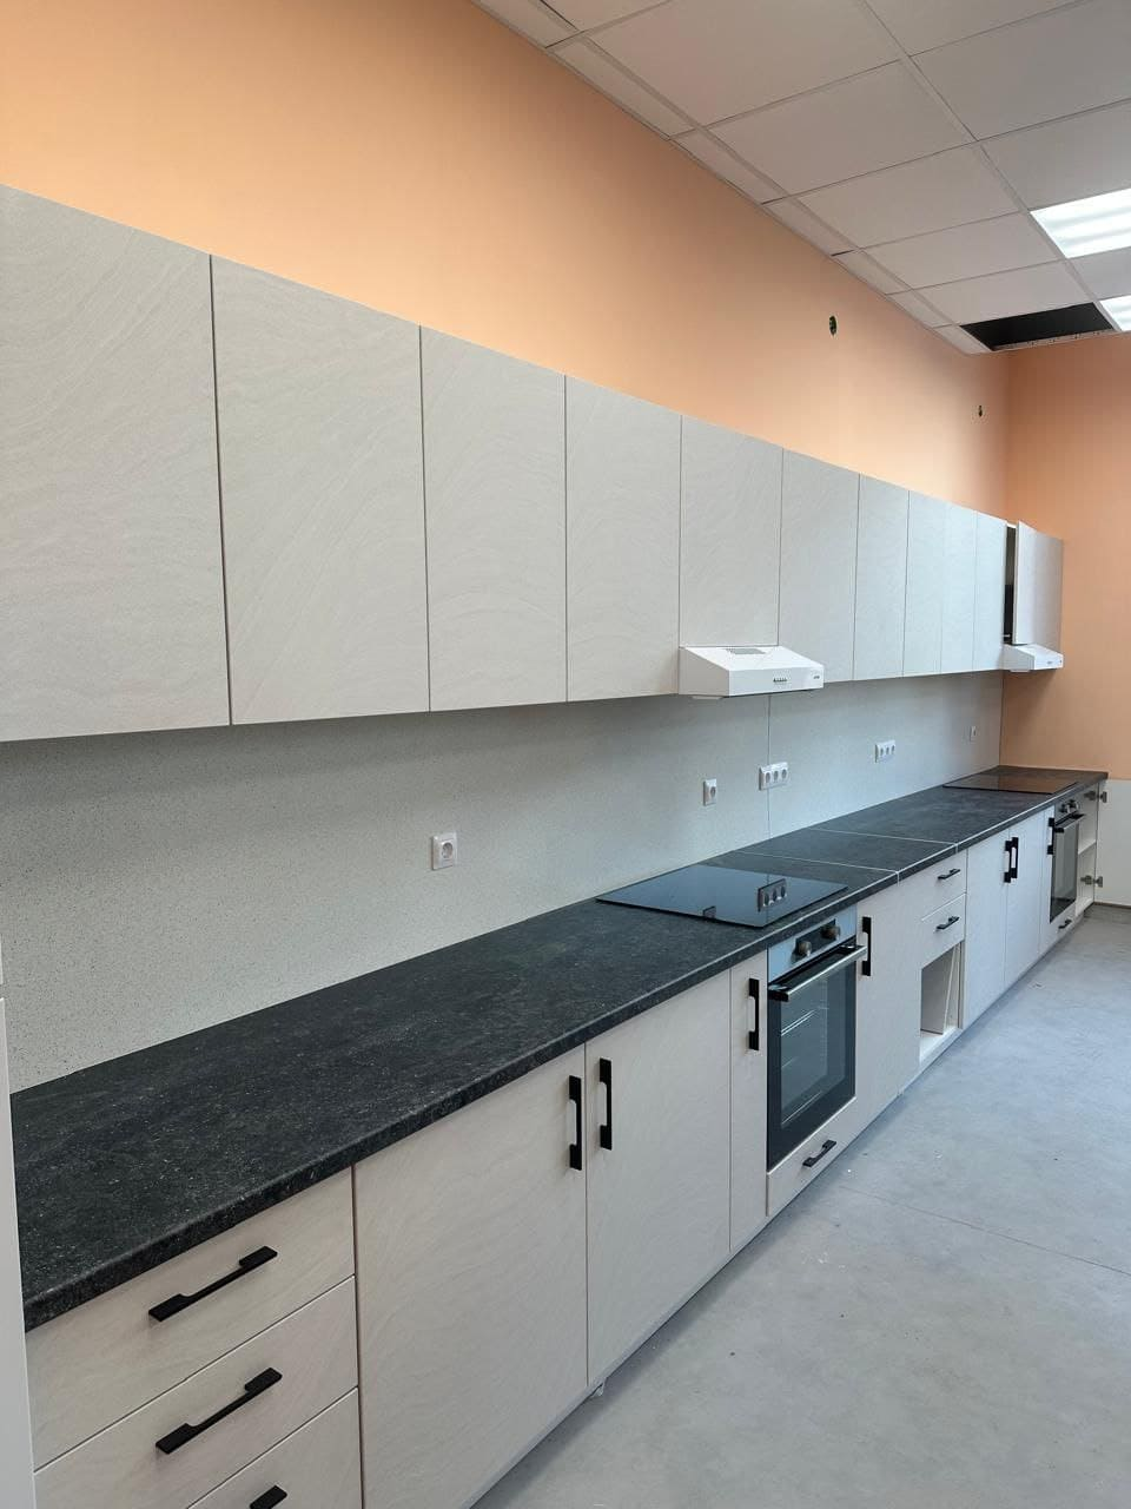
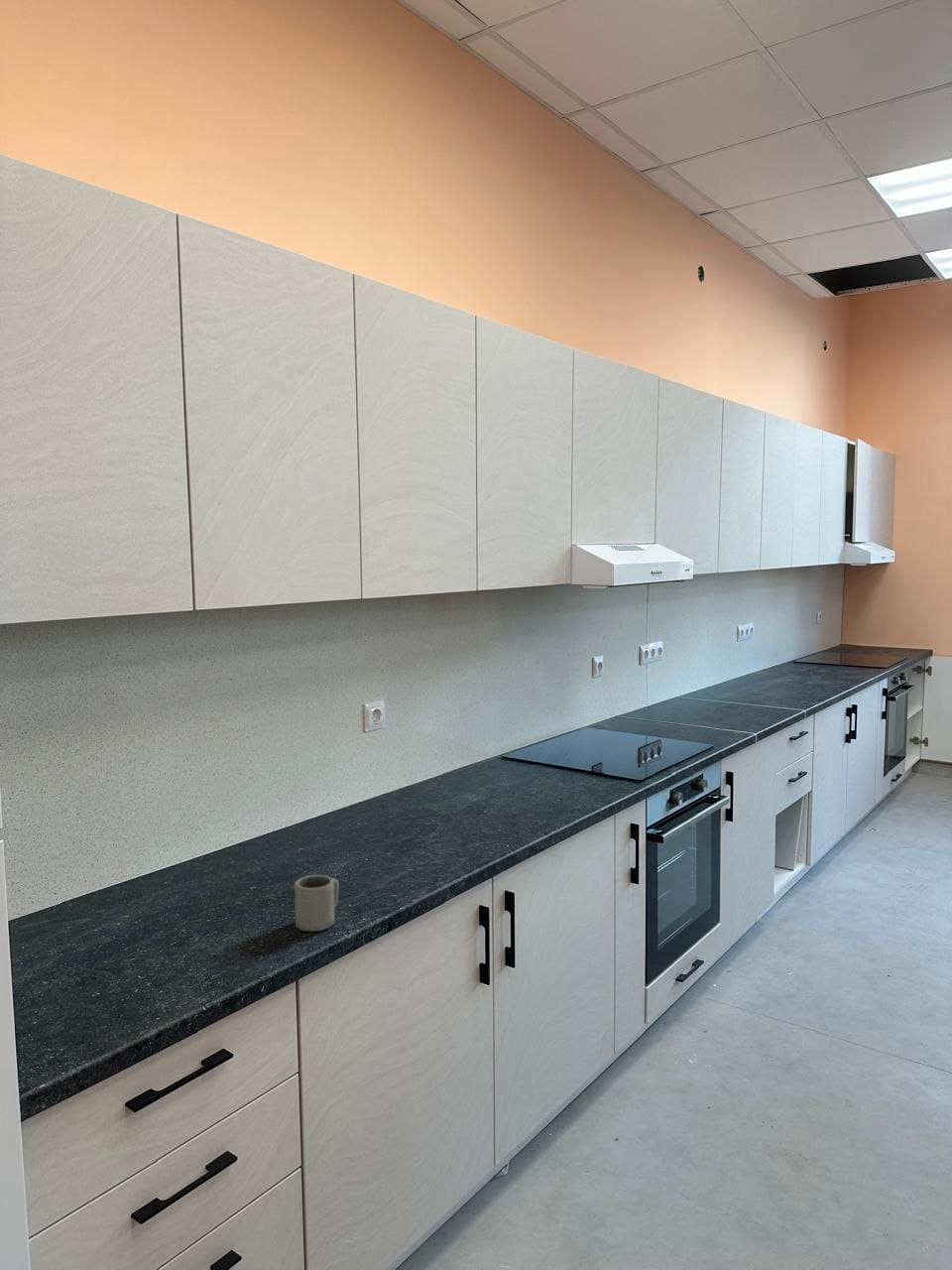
+ cup [294,874,340,933]
